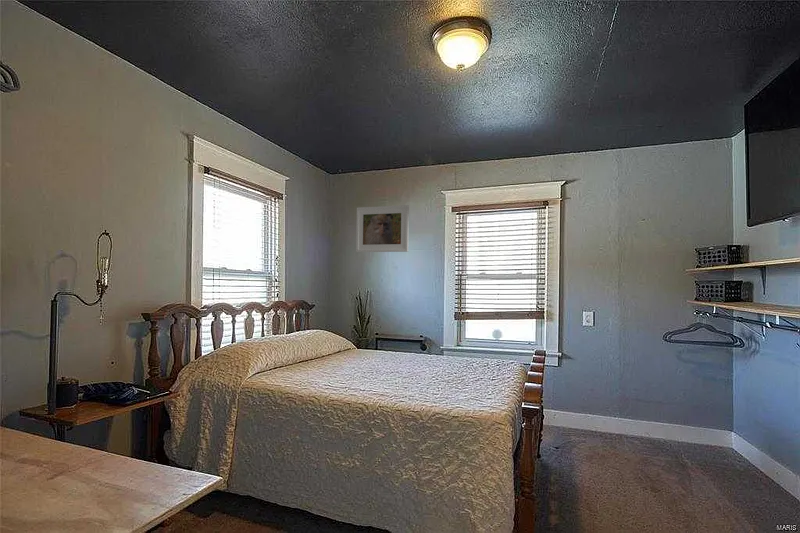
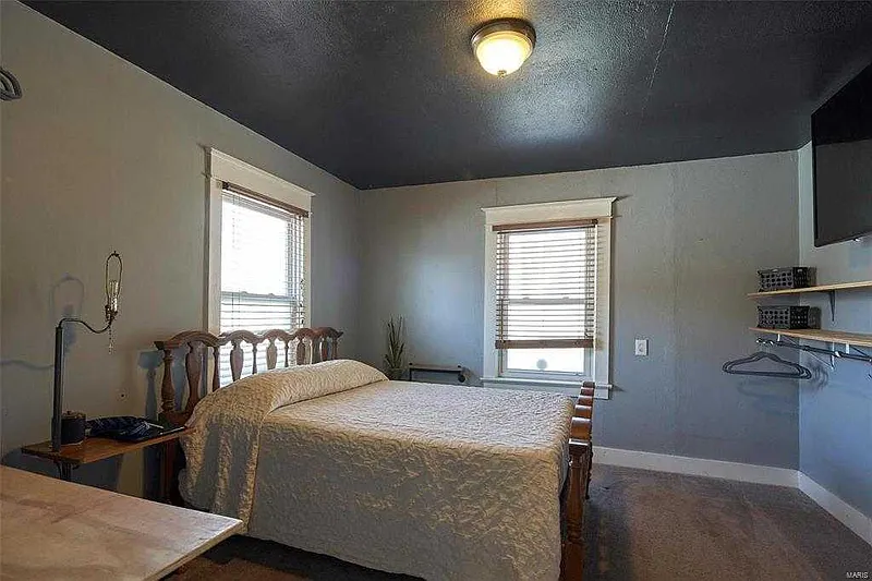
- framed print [355,204,410,253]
